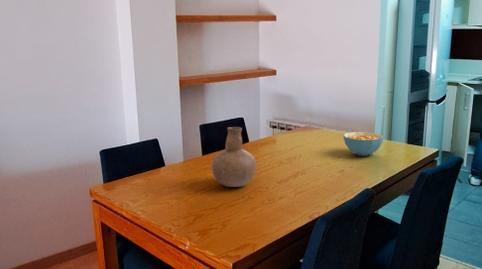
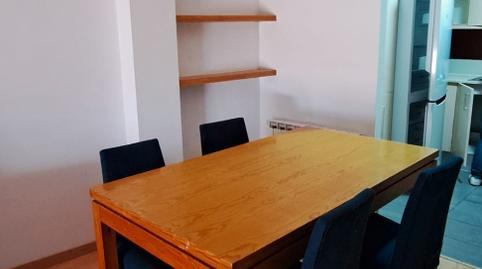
- cereal bowl [342,131,385,157]
- vase [211,126,258,188]
